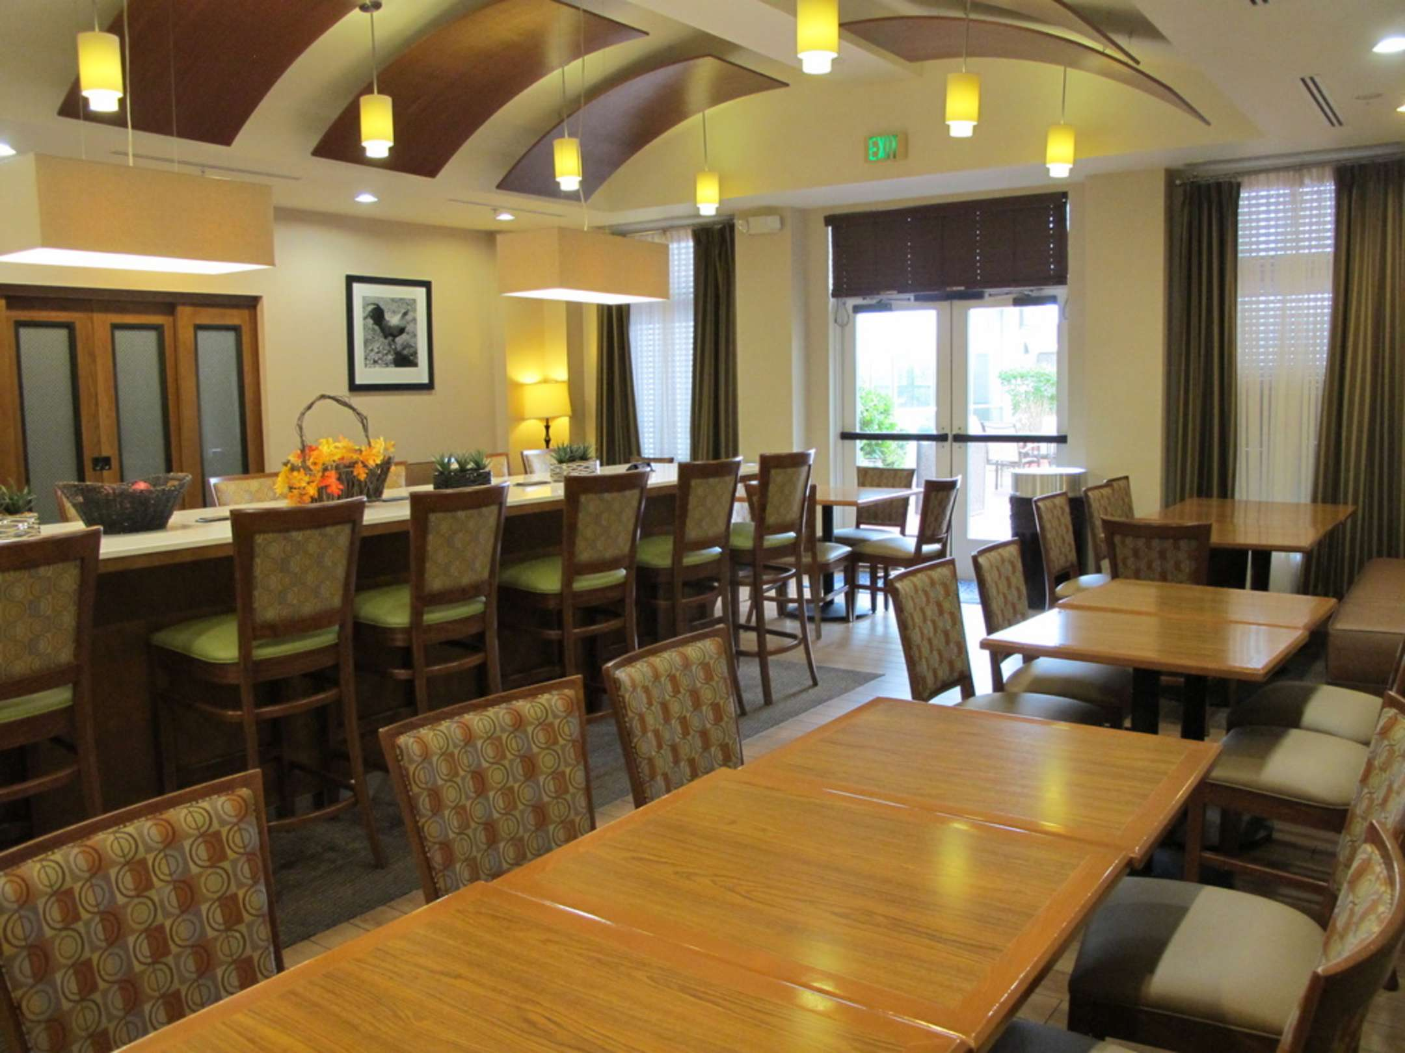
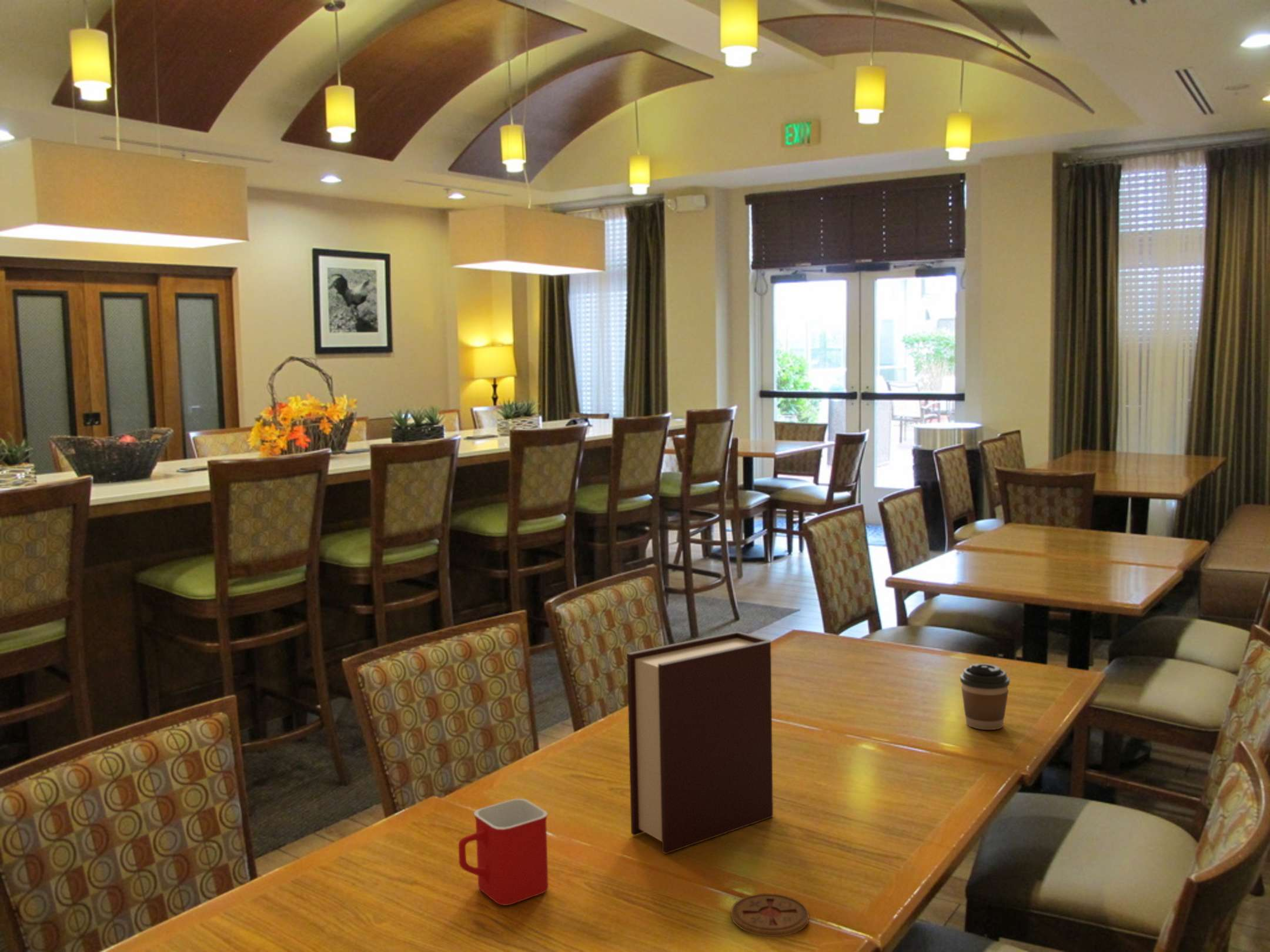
+ mug [458,798,549,906]
+ coffee cup [960,663,1011,730]
+ bible [626,631,774,854]
+ coaster [730,893,810,937]
